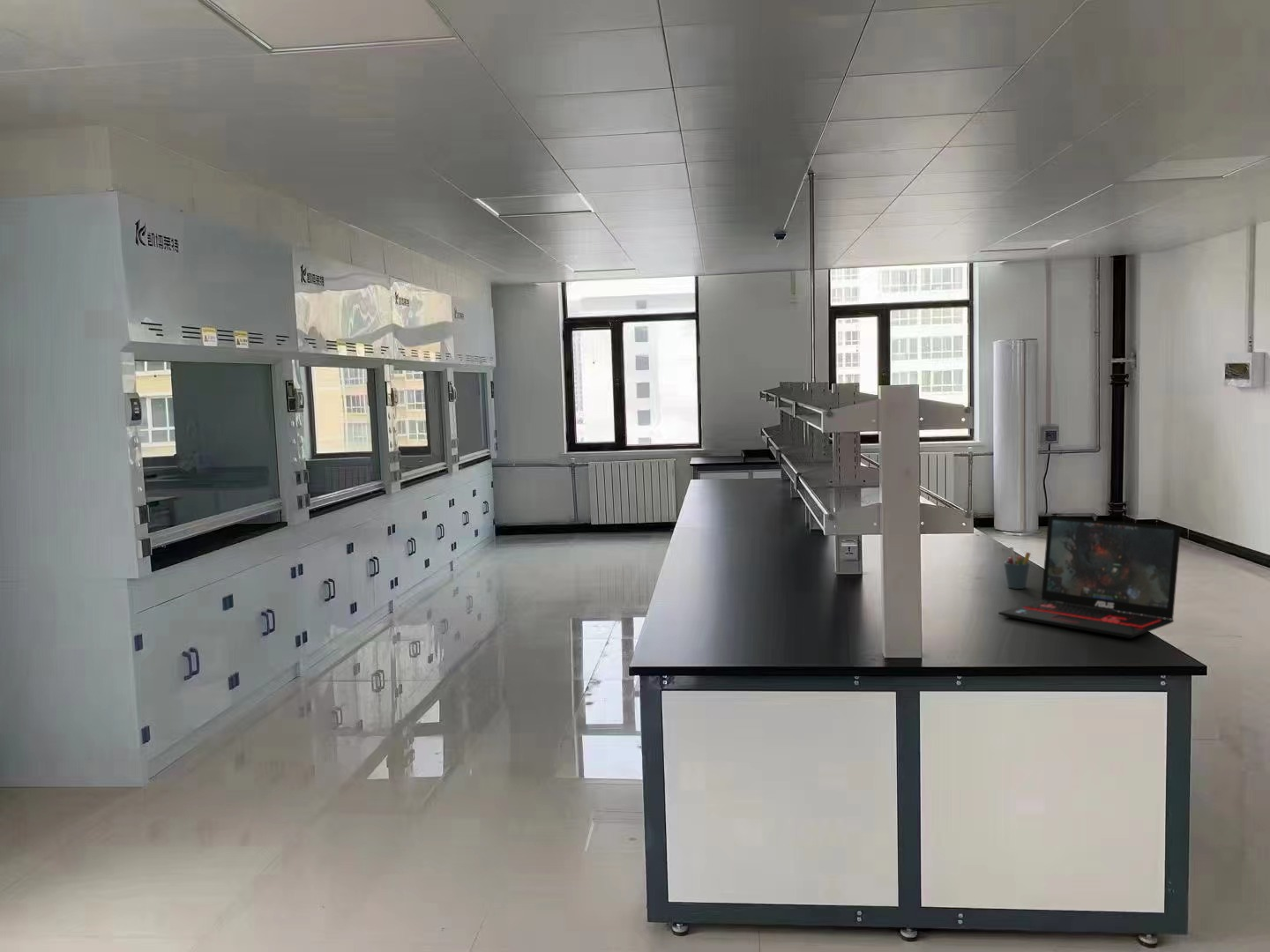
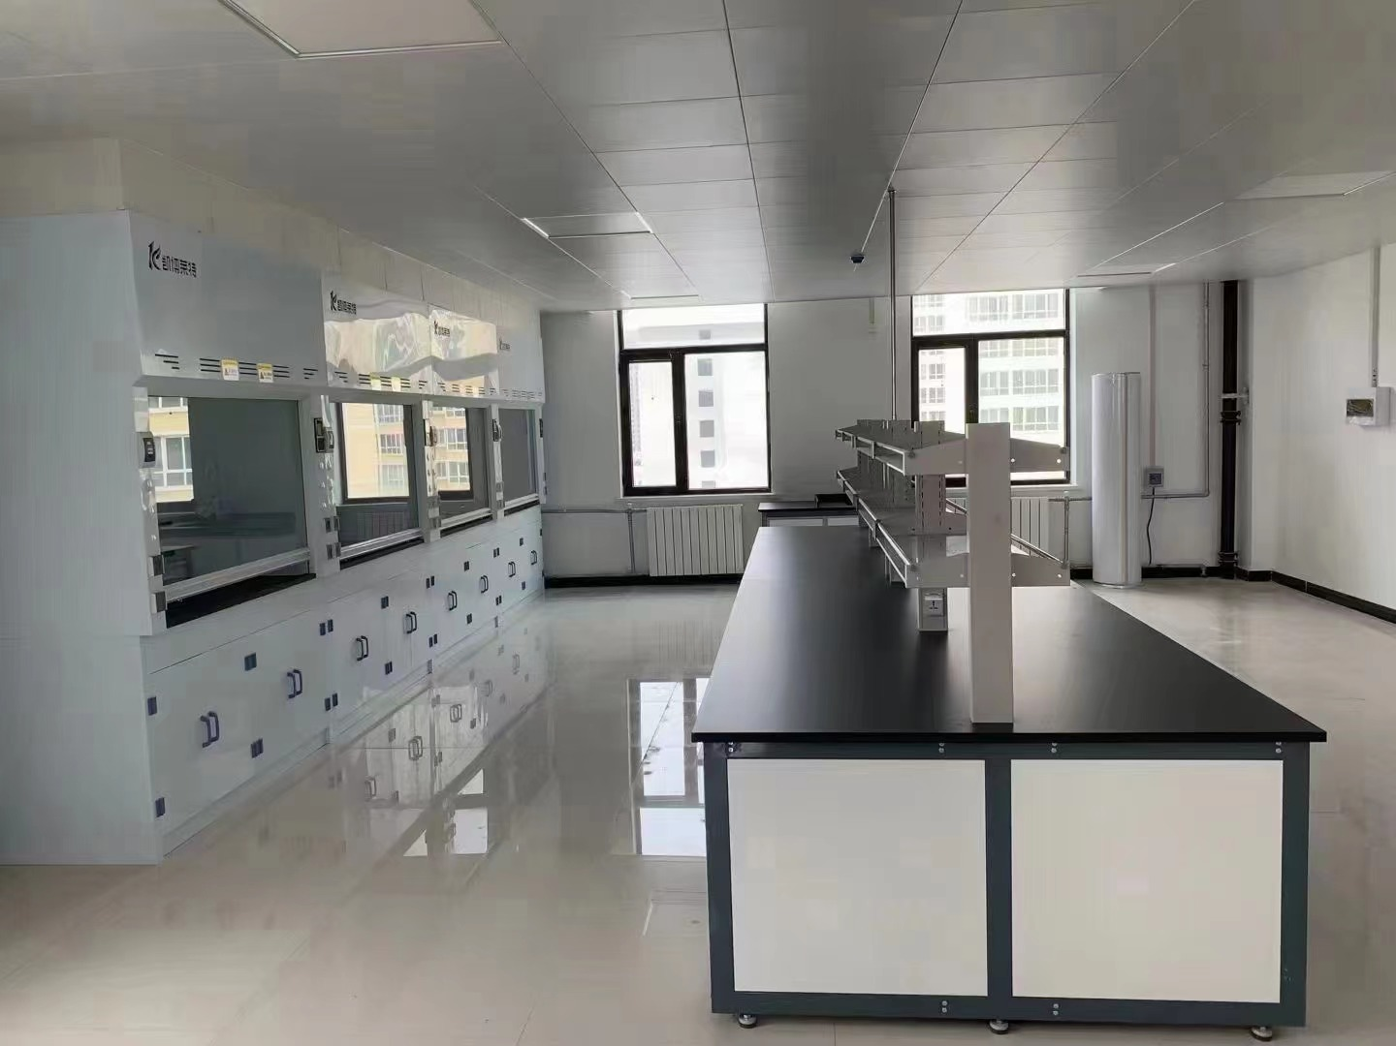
- laptop [997,516,1182,639]
- pen holder [1003,547,1031,590]
